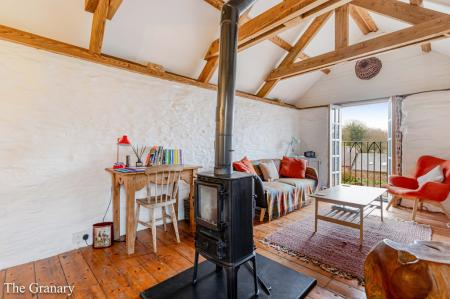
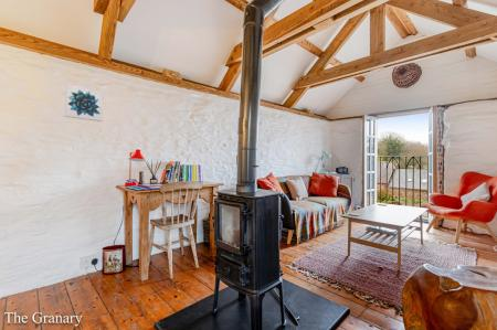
+ wall art [64,83,105,123]
